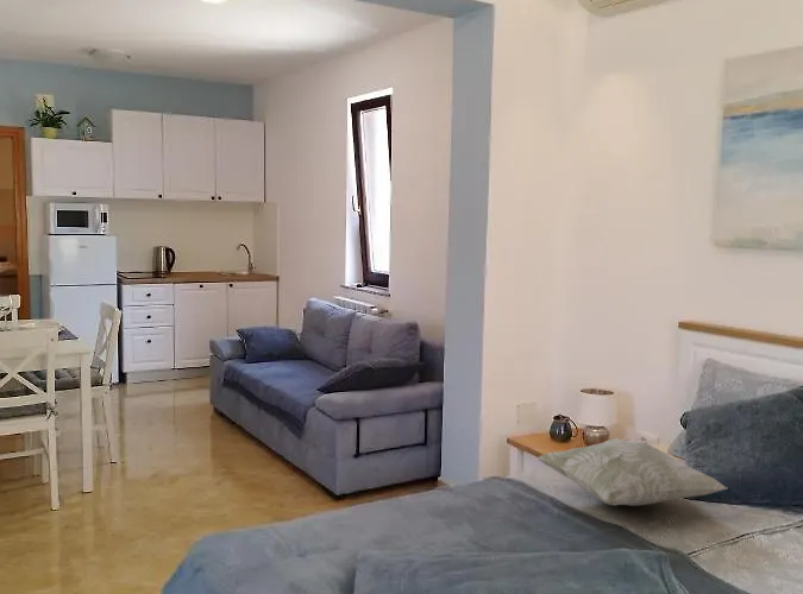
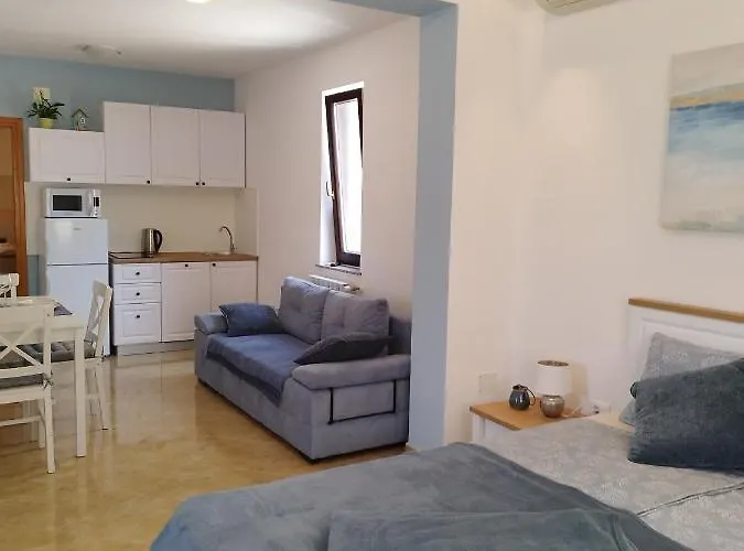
- decorative pillow [537,437,728,507]
